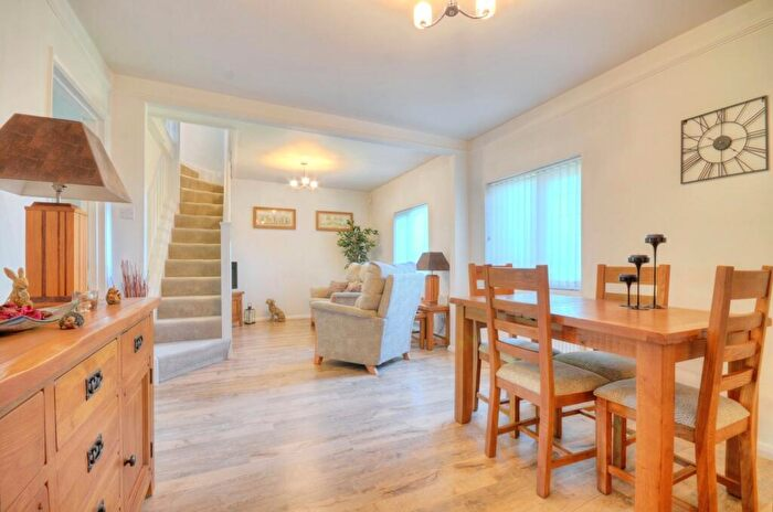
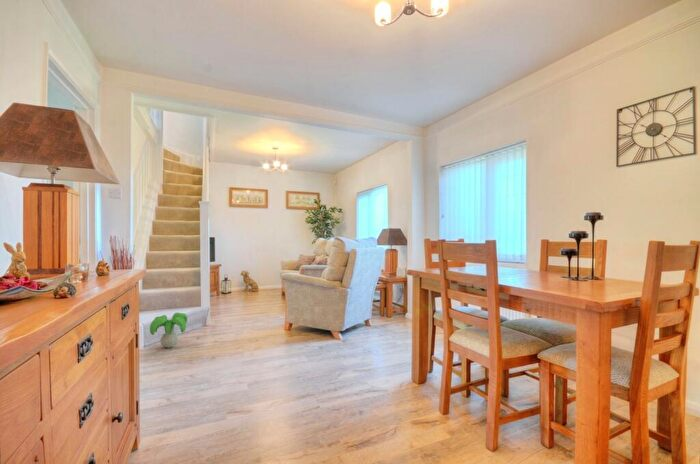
+ decorative plant [149,312,188,349]
